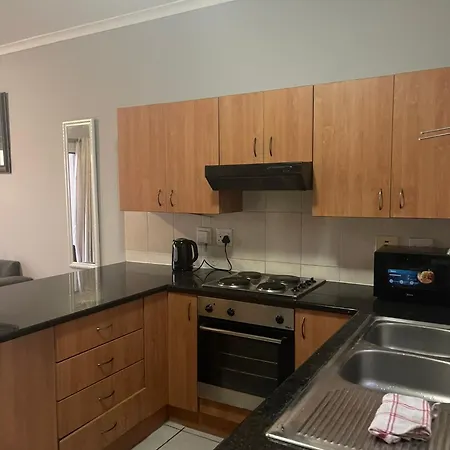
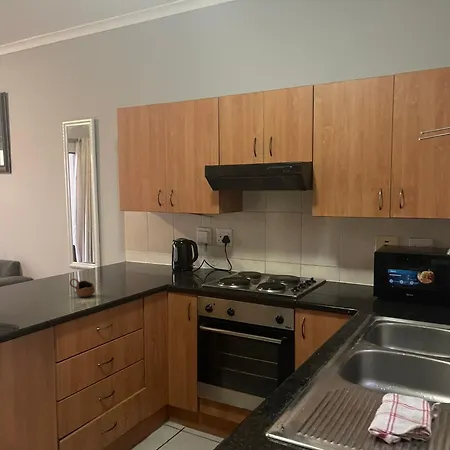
+ cup [69,278,96,298]
